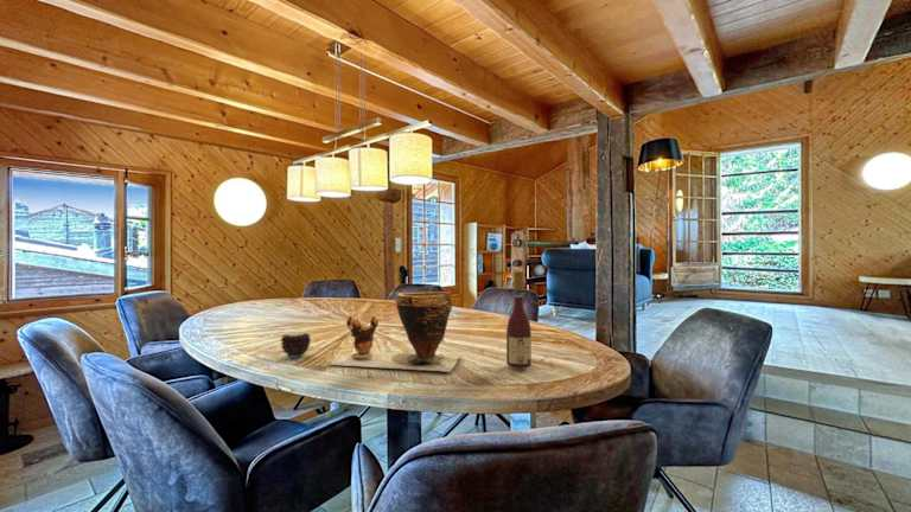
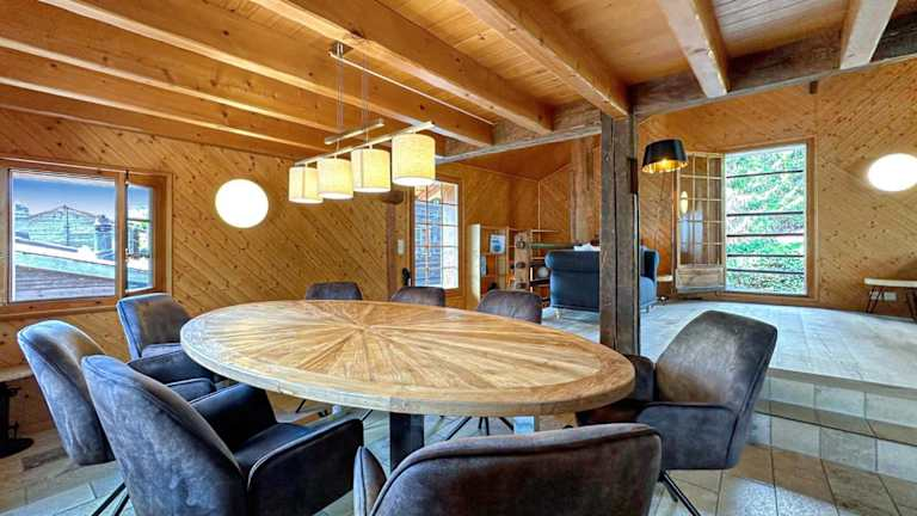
- clay pot [329,290,463,373]
- candle [280,329,312,359]
- wine bottle [505,270,533,369]
